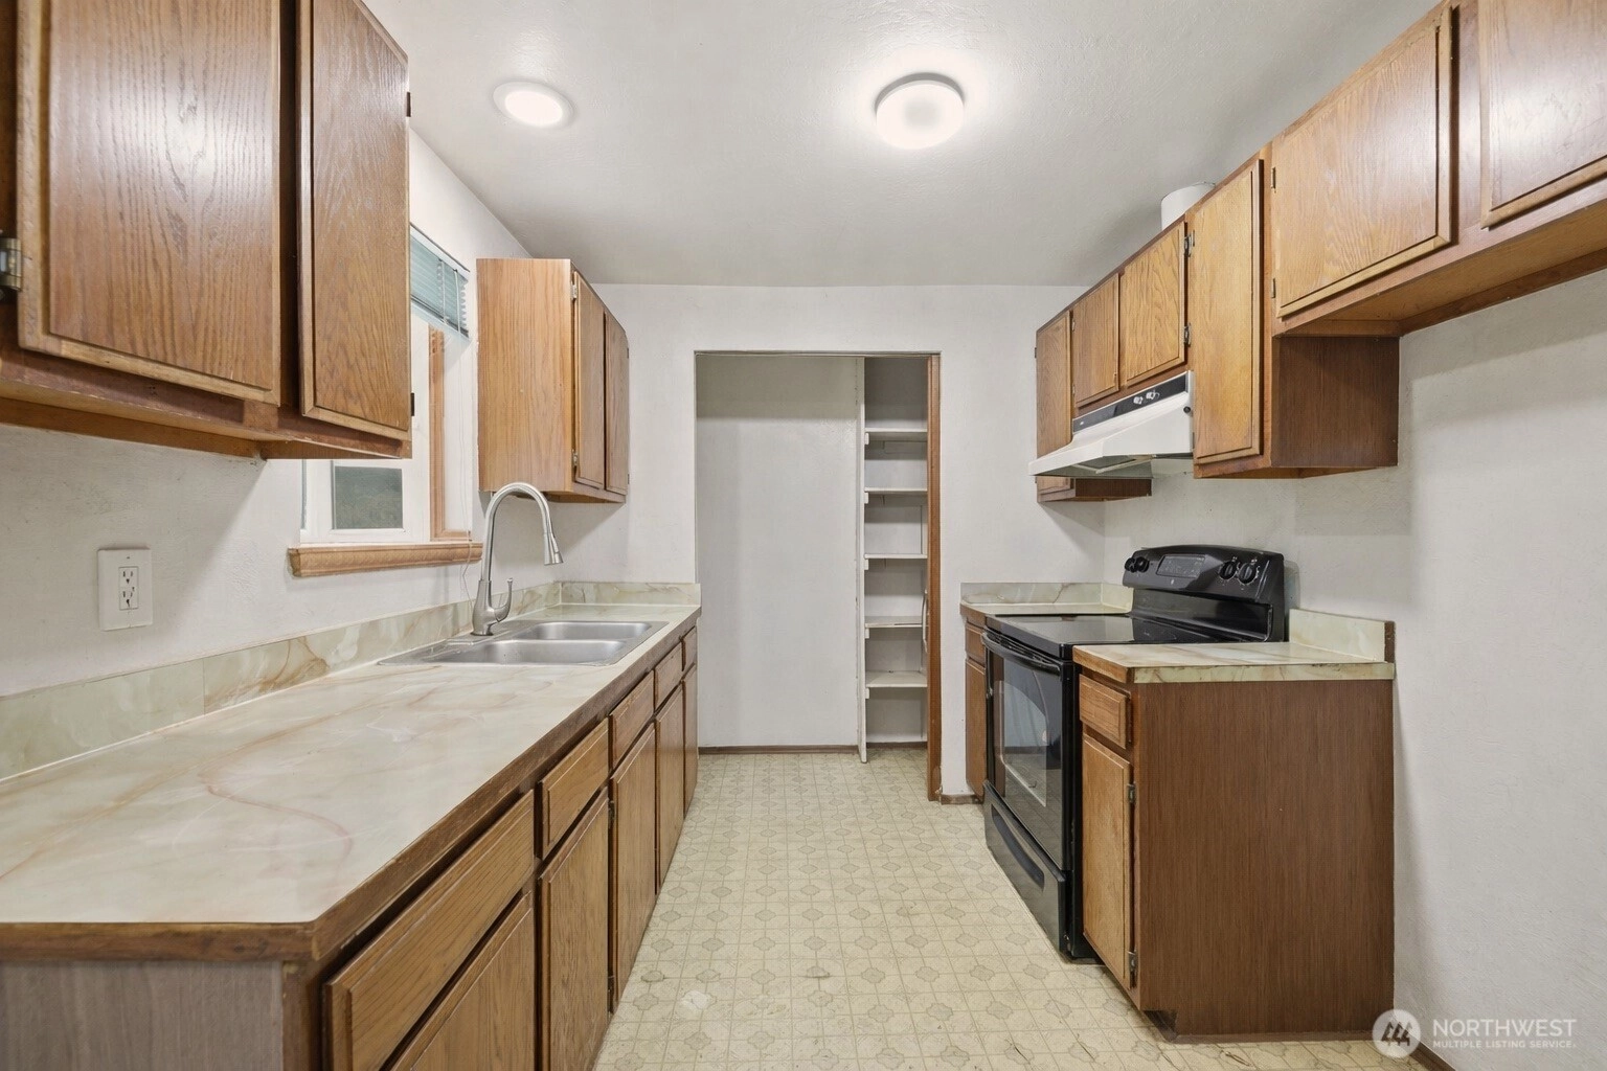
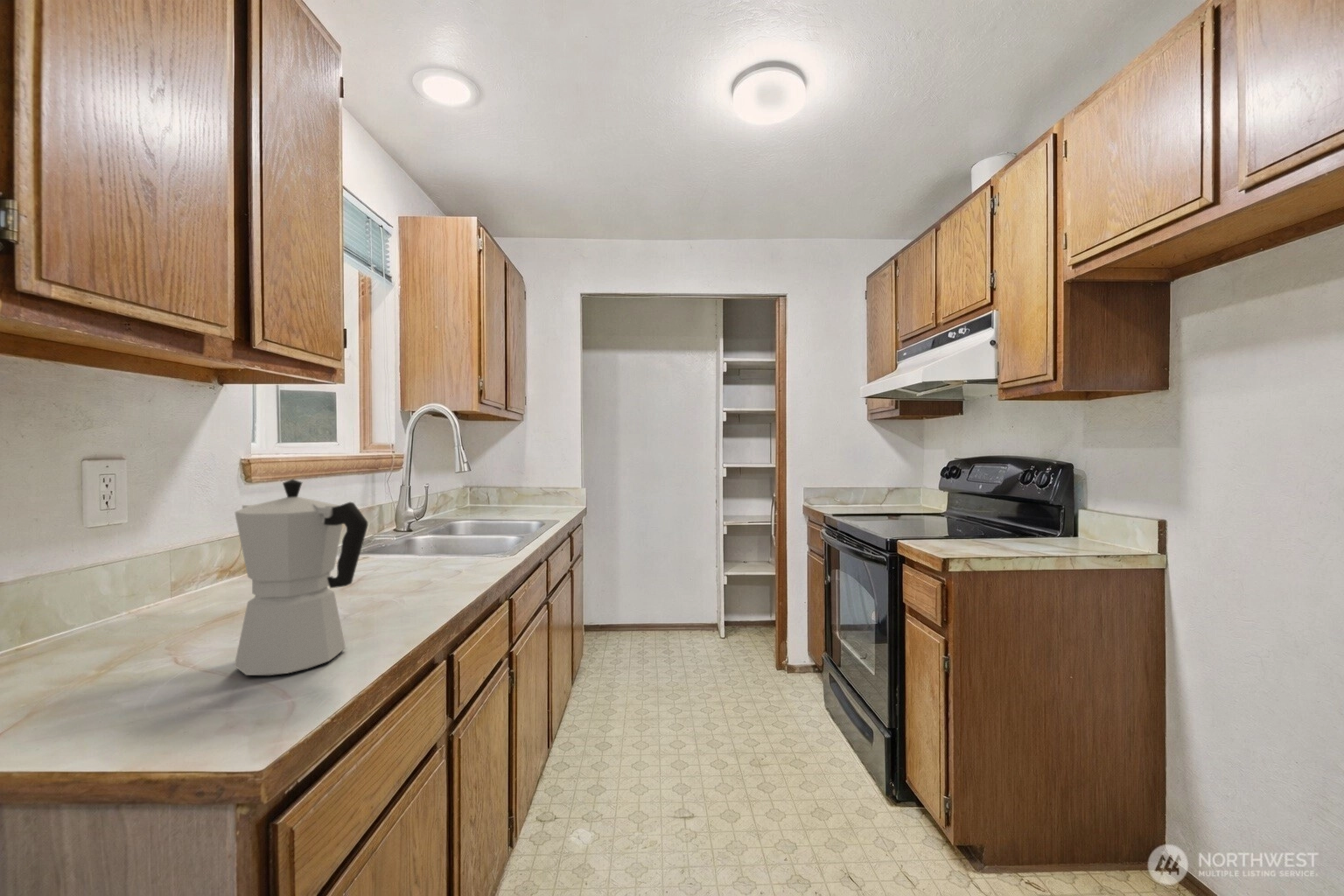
+ moka pot [234,479,368,676]
